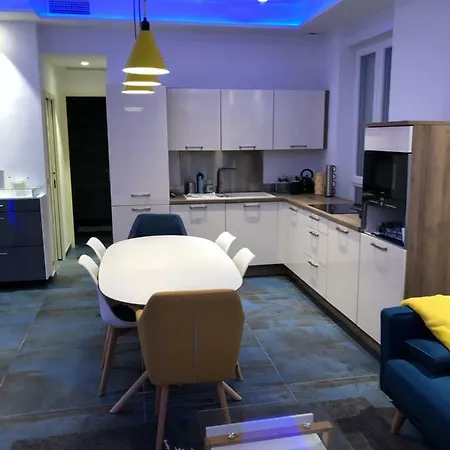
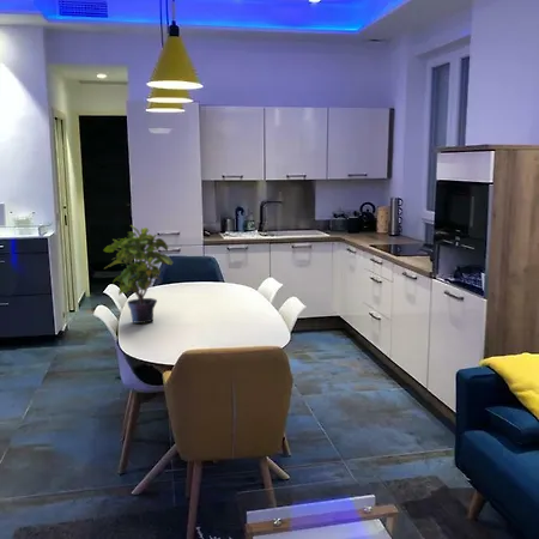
+ potted plant [103,224,174,325]
